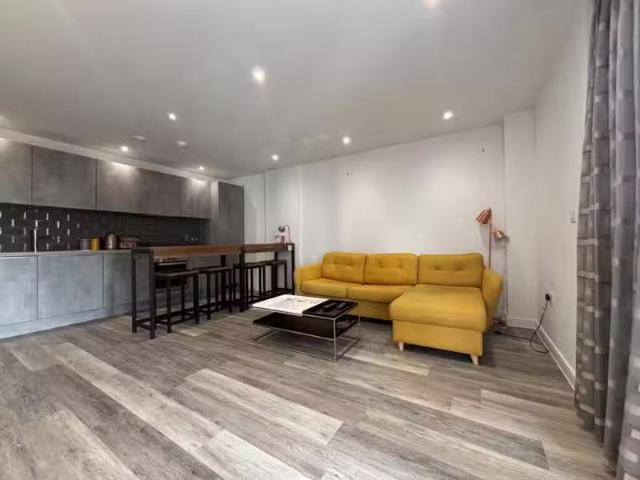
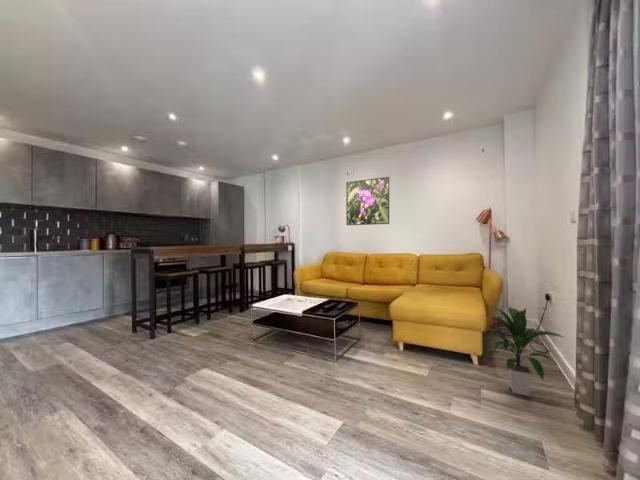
+ indoor plant [477,306,564,397]
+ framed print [345,176,390,226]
